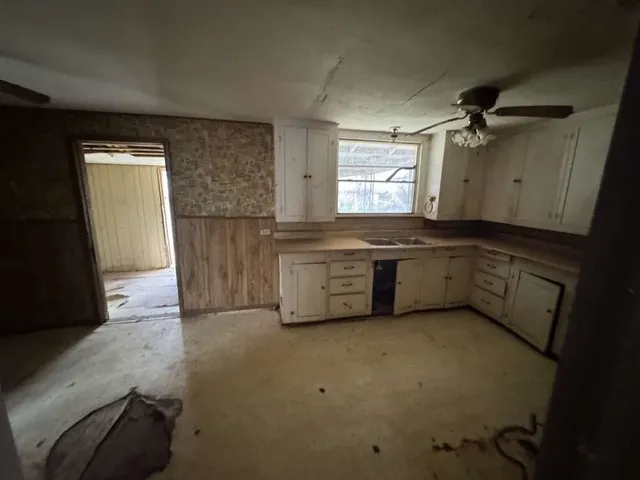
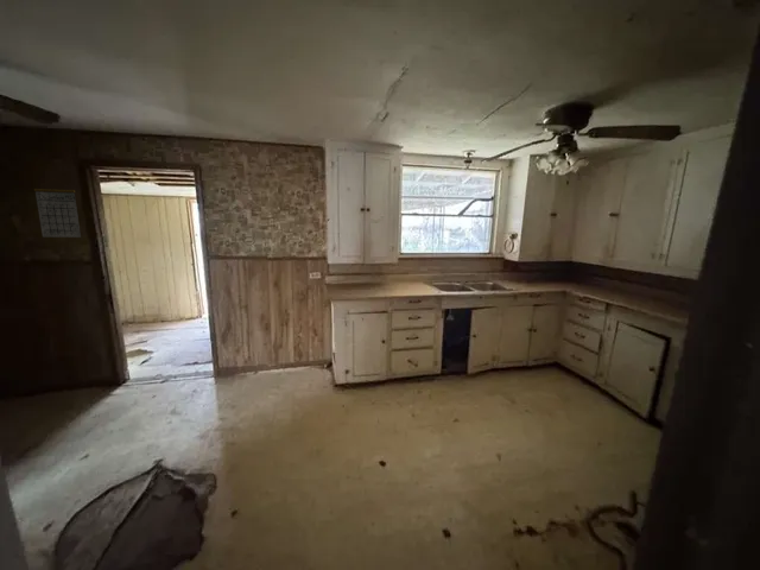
+ calendar [33,177,82,239]
